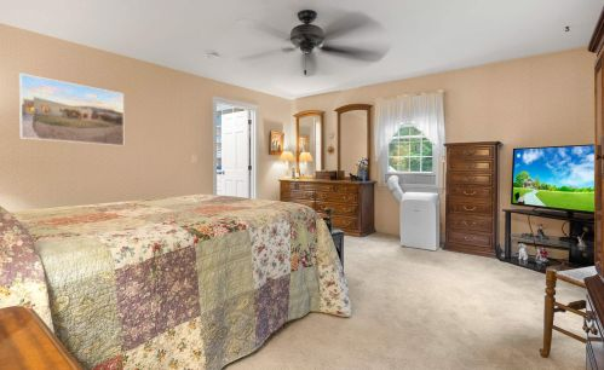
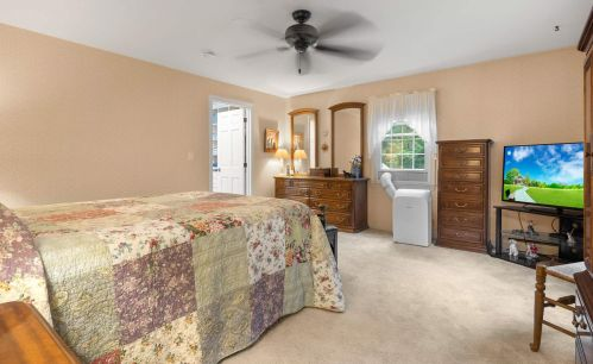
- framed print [18,73,125,148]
